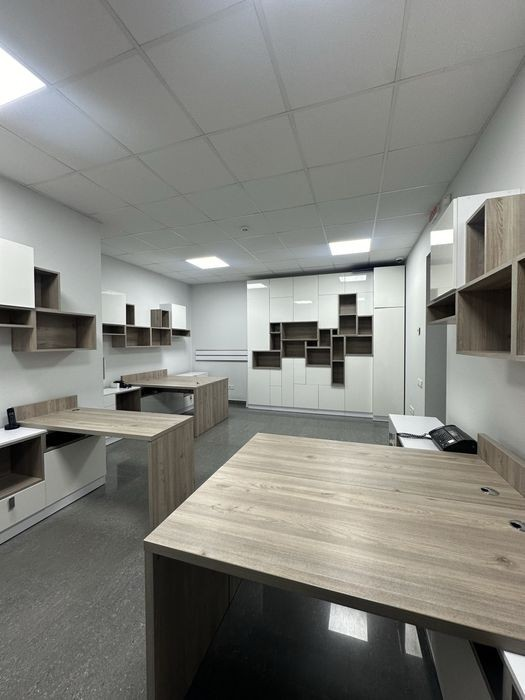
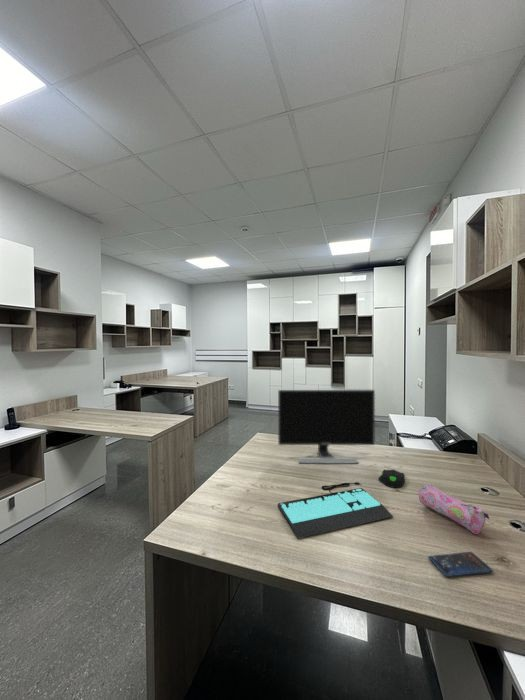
+ computer mouse [378,468,406,489]
+ monitor [277,388,376,464]
+ computer keyboard [277,481,394,539]
+ pencil case [417,483,490,535]
+ smartphone [427,551,494,578]
